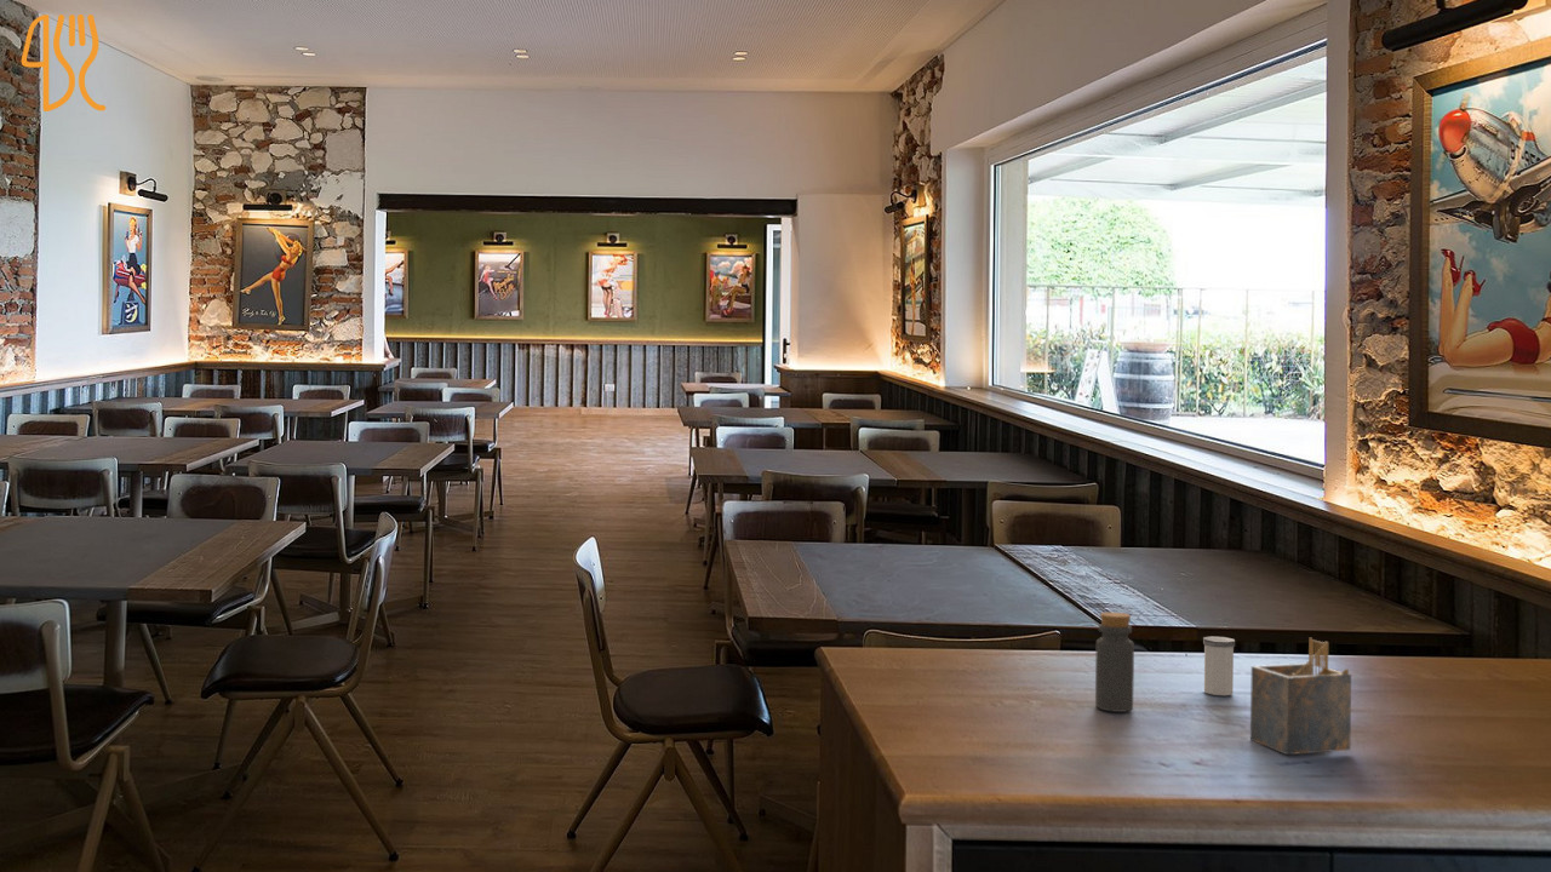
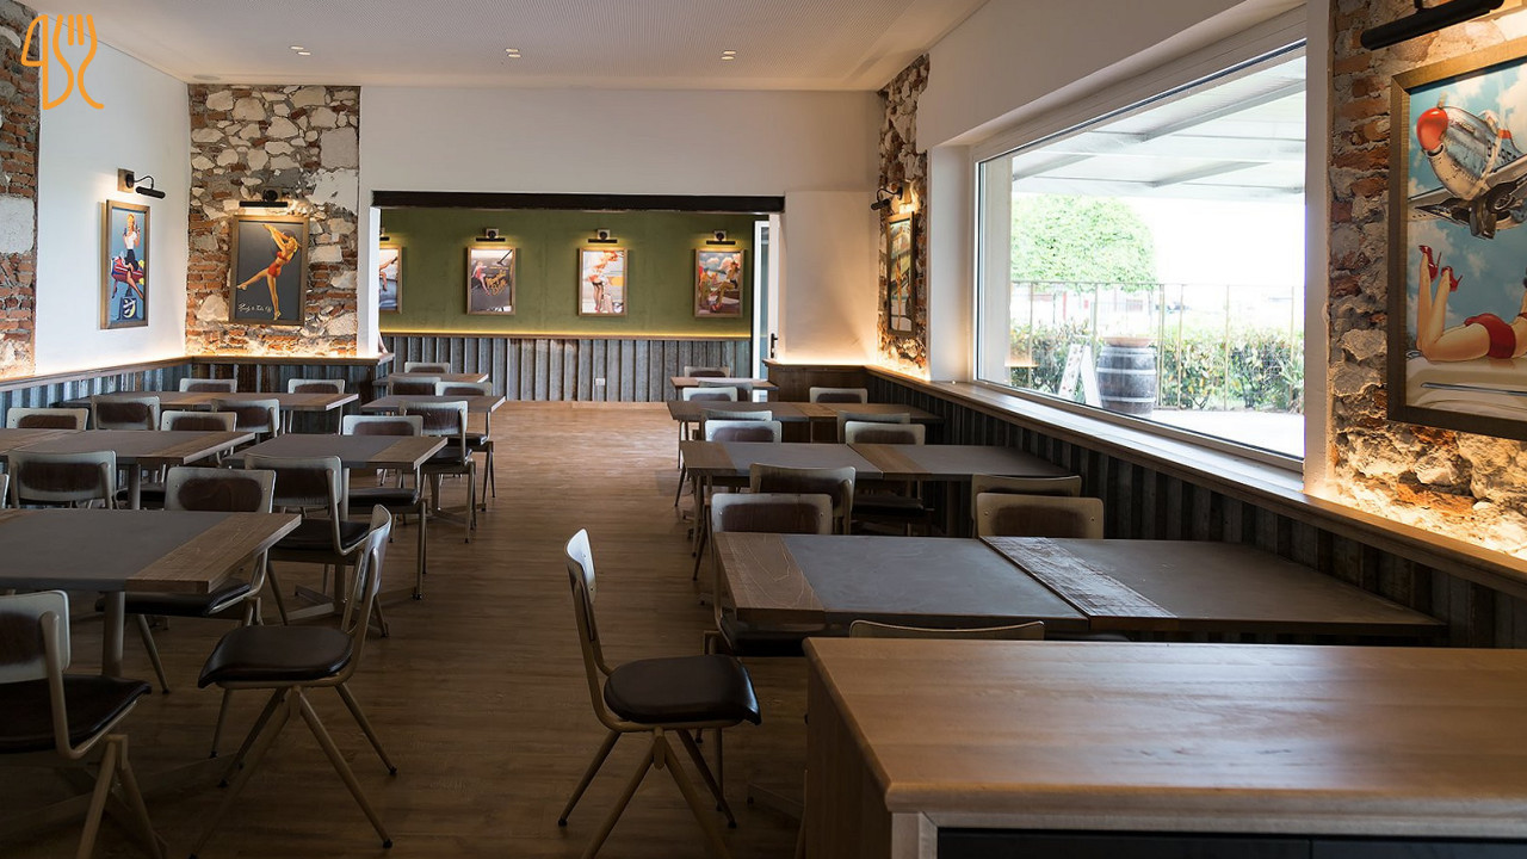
- bottle [1094,612,1135,713]
- salt shaker [1202,636,1236,696]
- napkin holder [1249,637,1352,756]
